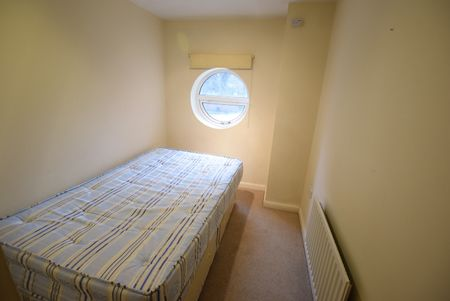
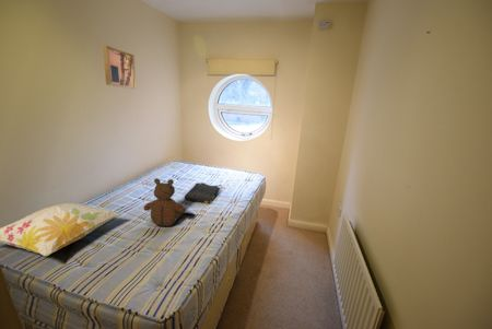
+ decorative pillow [0,202,121,257]
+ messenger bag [184,181,223,204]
+ wall art [102,45,137,90]
+ teddy bear [143,177,187,227]
